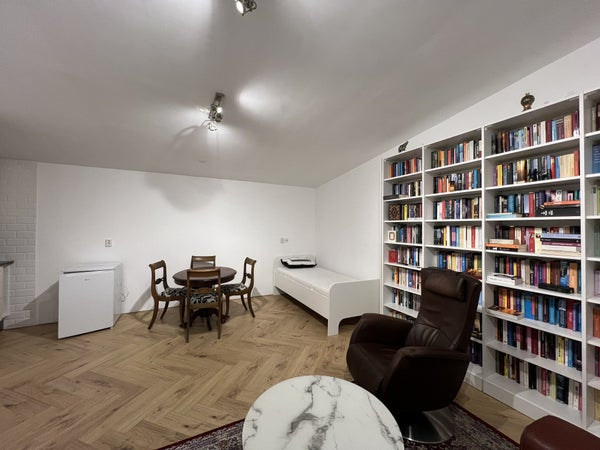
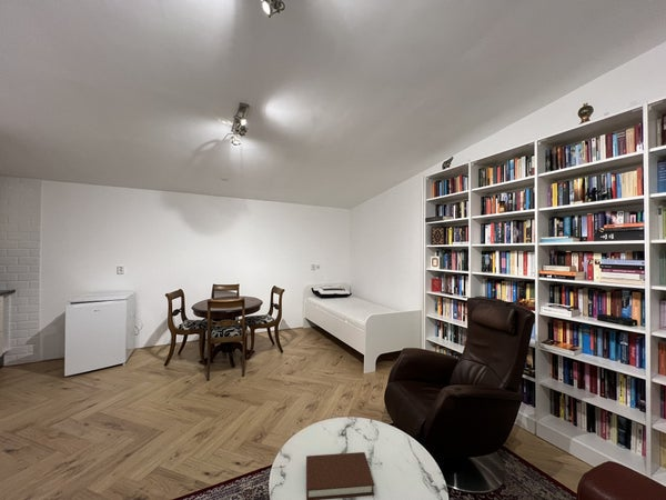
+ book [305,451,375,500]
